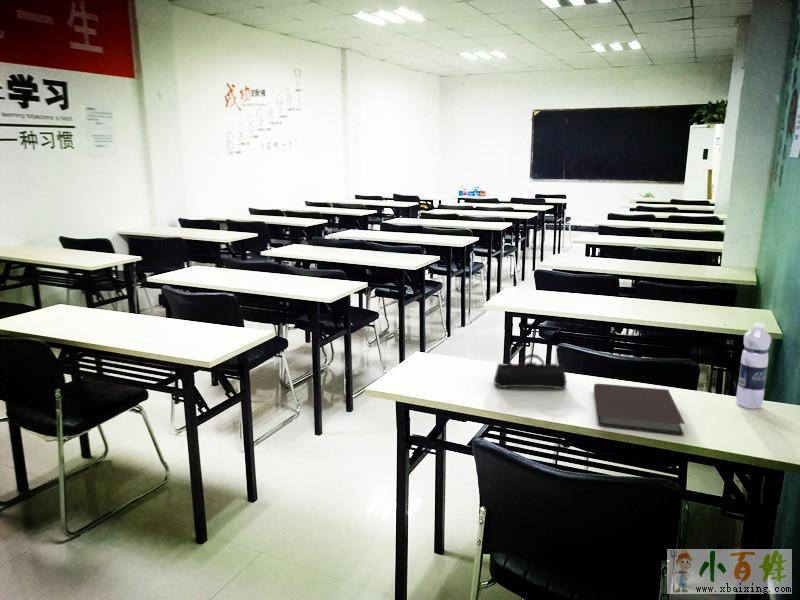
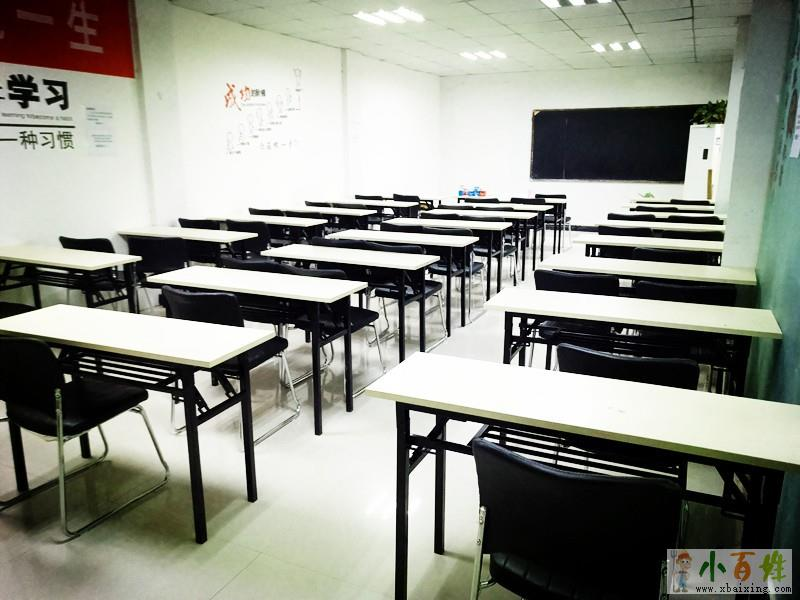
- water bottle [735,322,772,410]
- pencil case [493,353,568,390]
- notebook [593,383,686,436]
